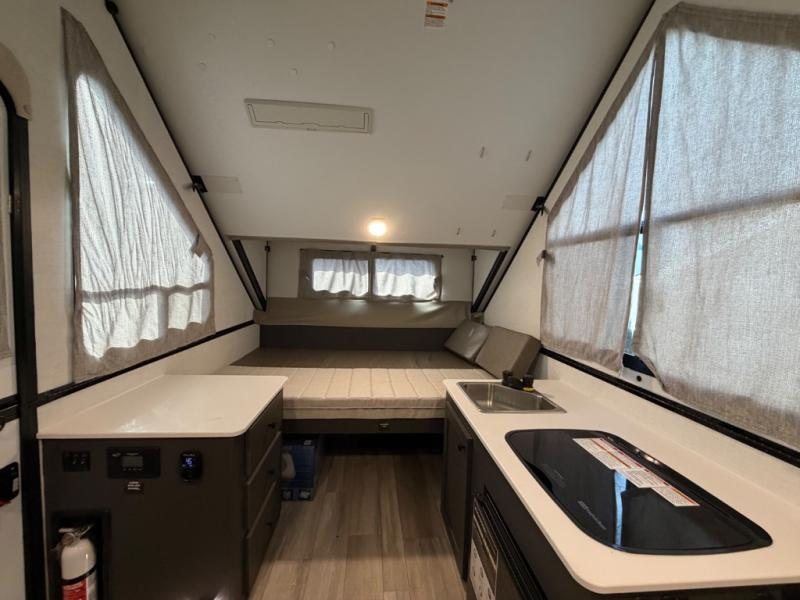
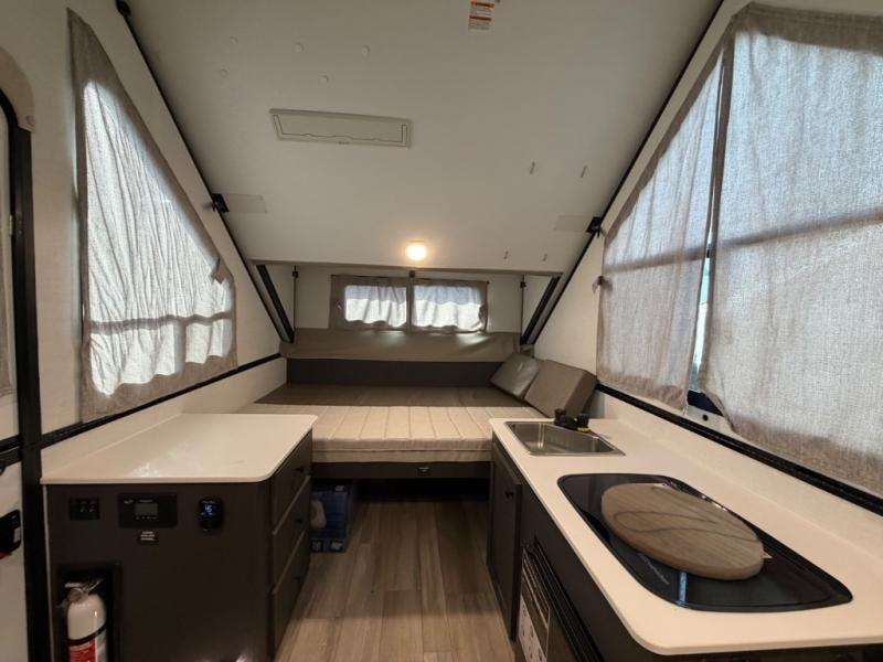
+ cutting board [600,482,765,581]
